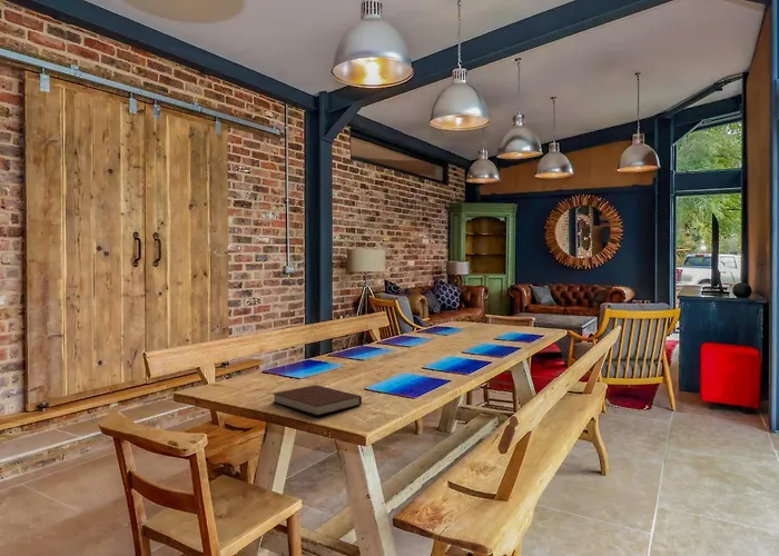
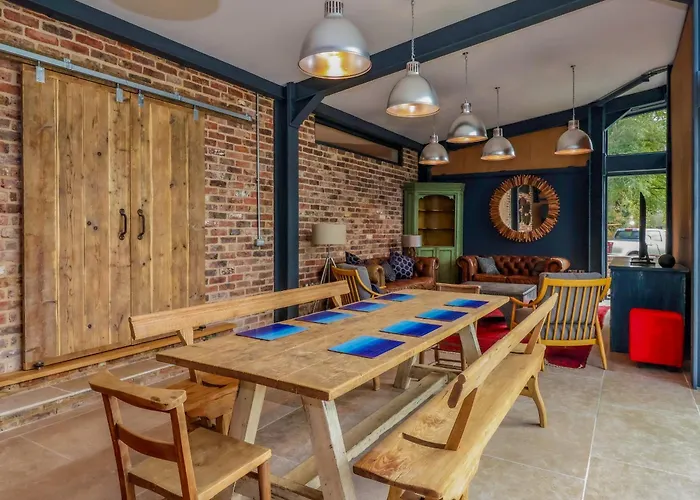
- notebook [272,384,363,417]
